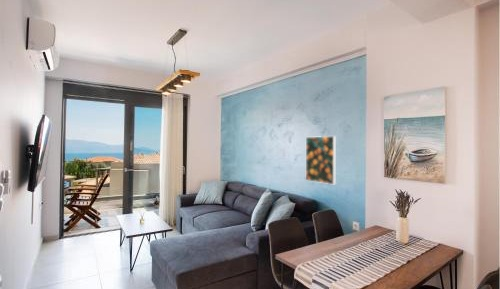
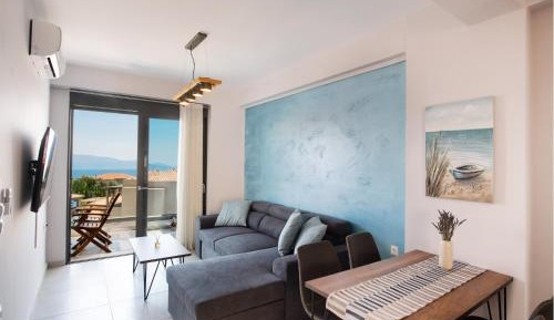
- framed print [305,135,337,185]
